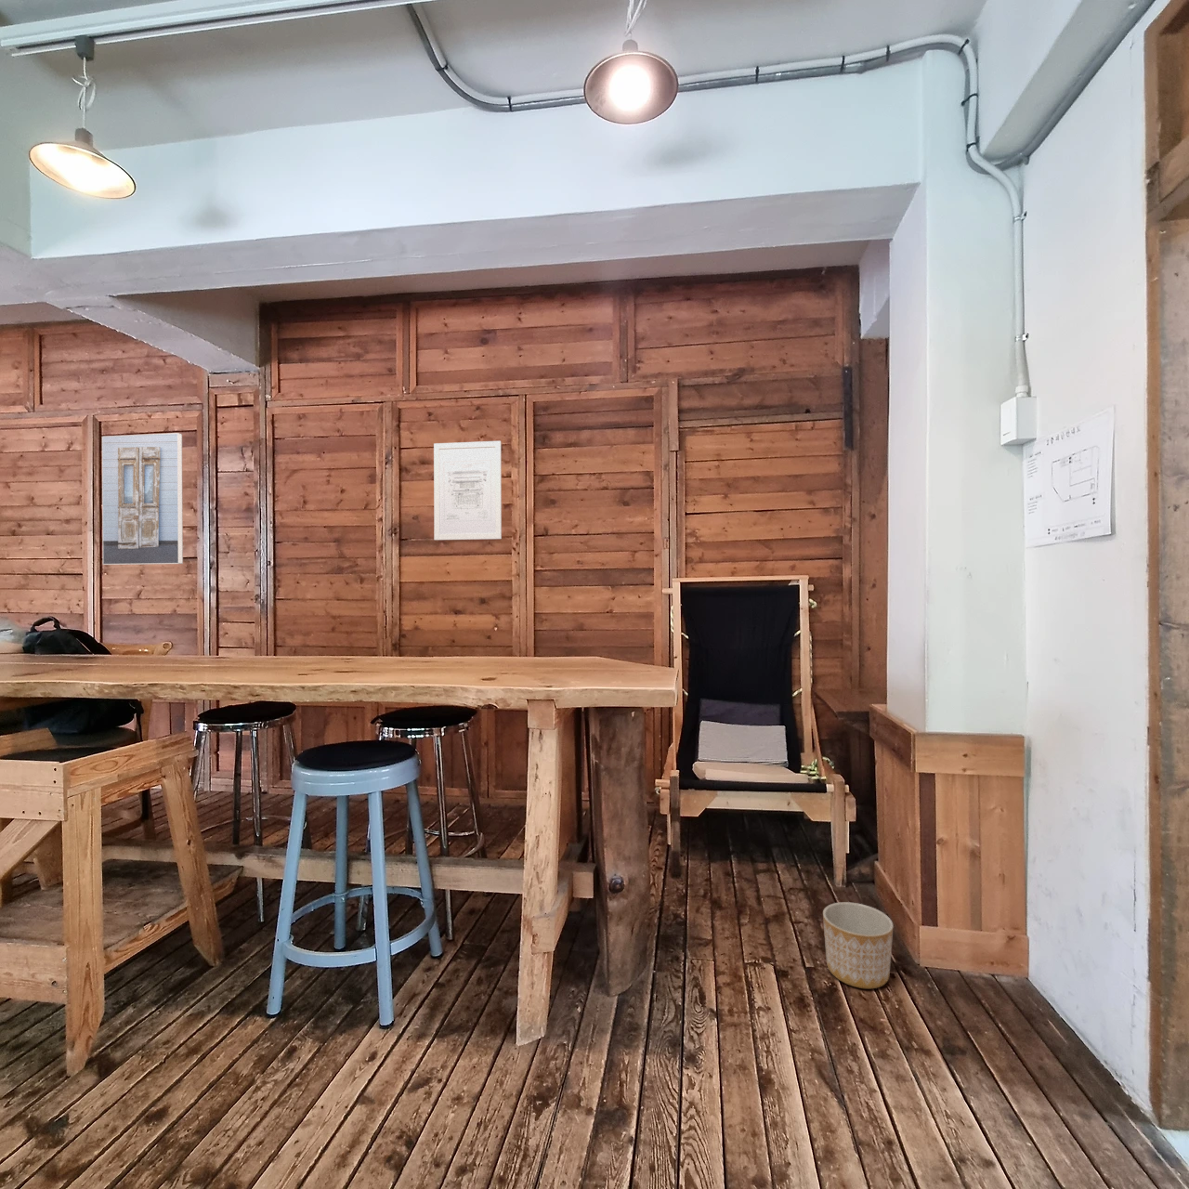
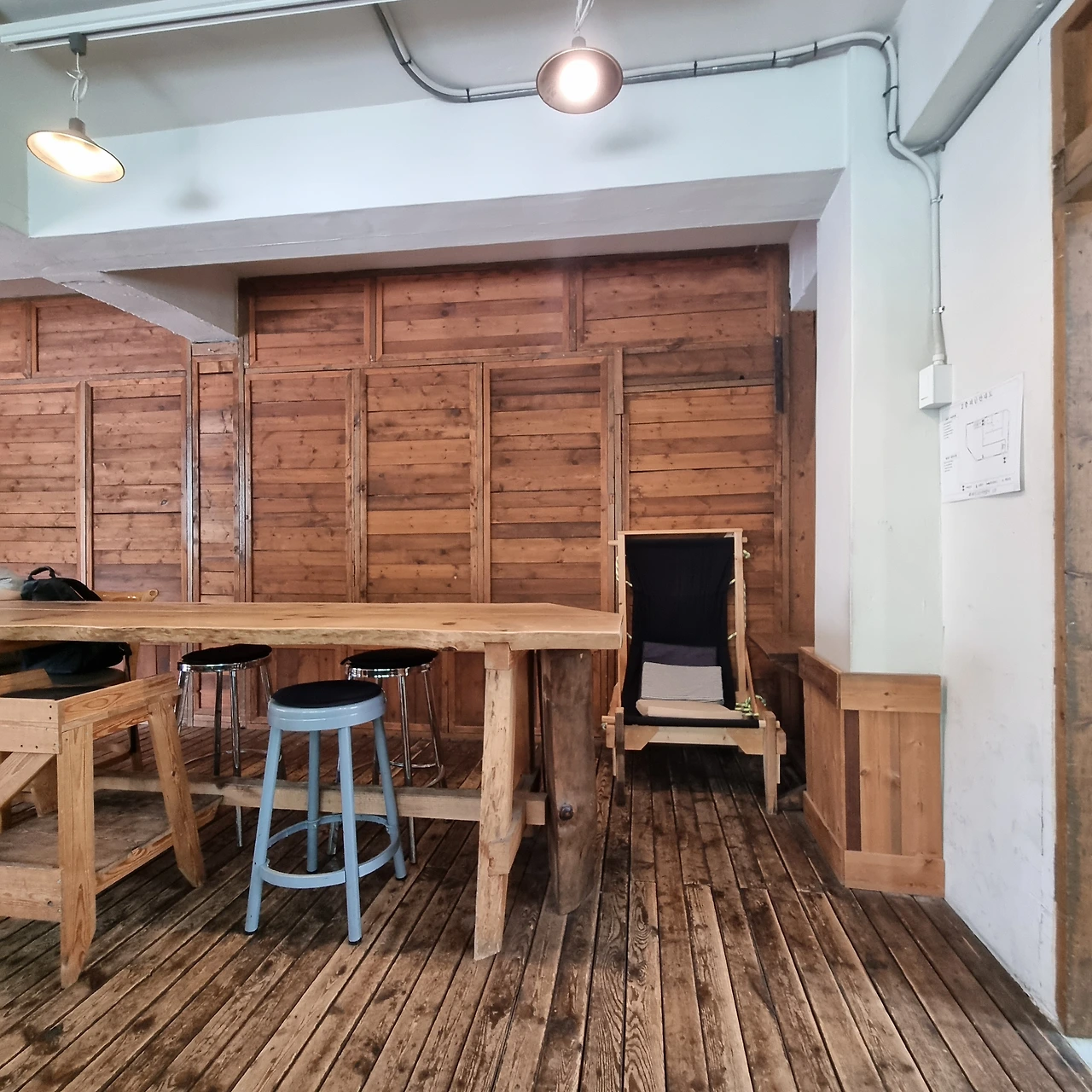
- planter [822,902,895,990]
- wall art [433,440,503,541]
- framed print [101,432,184,566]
